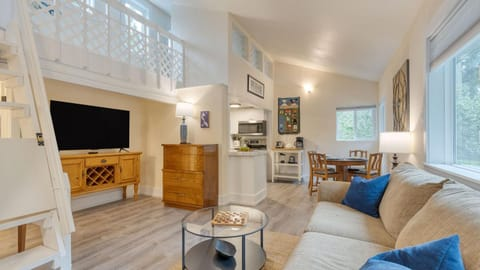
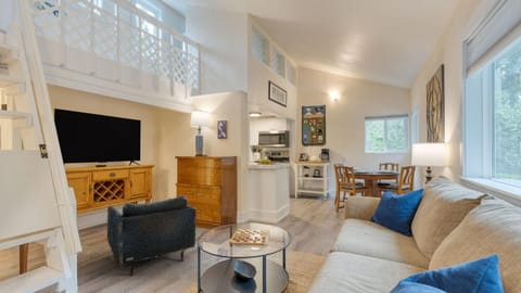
+ armchair [106,195,198,277]
